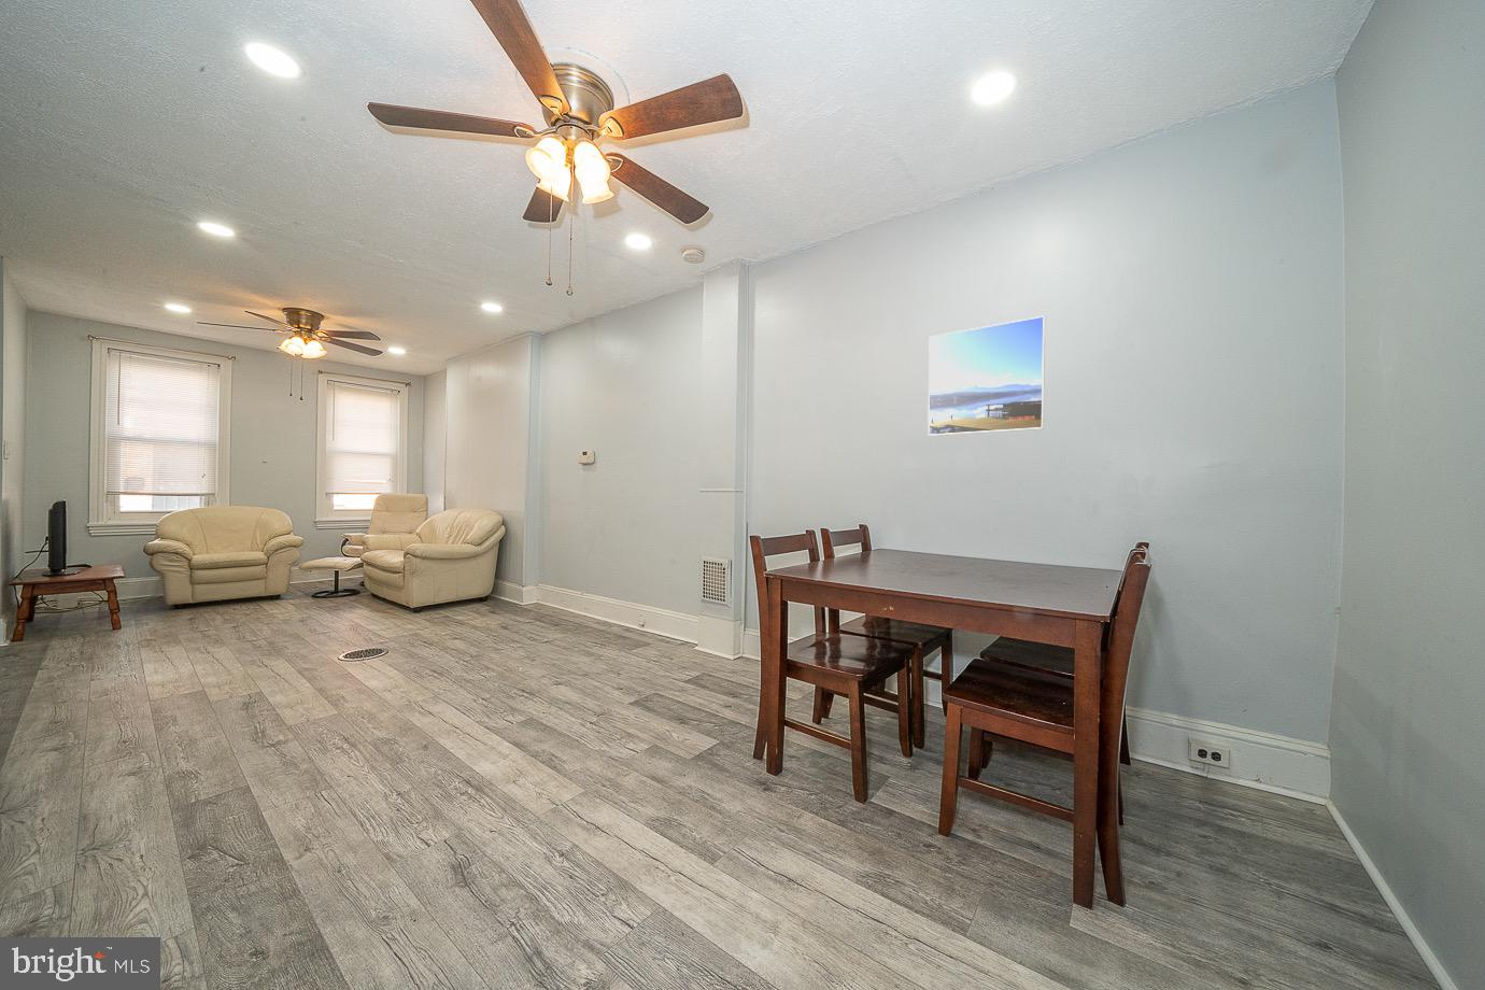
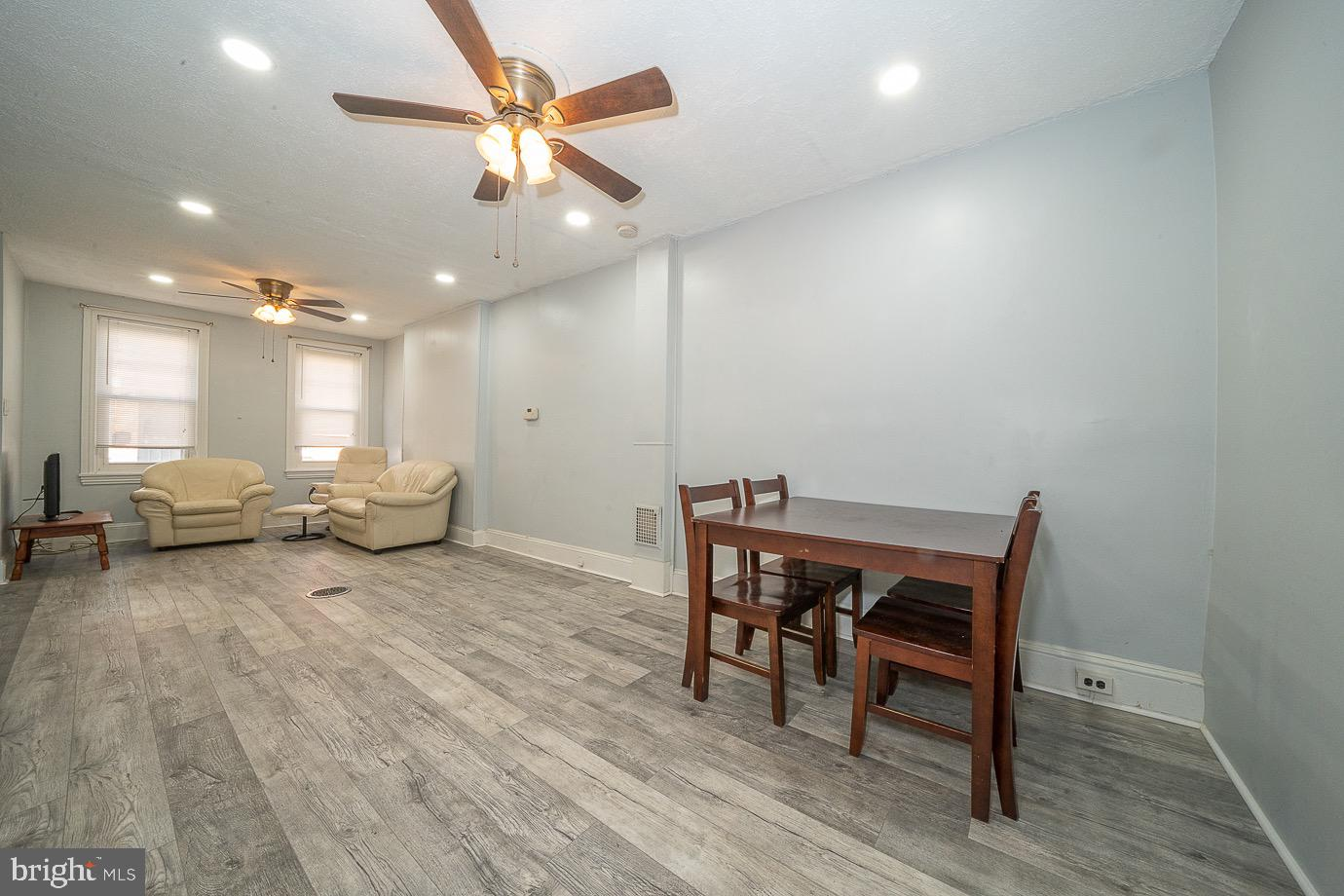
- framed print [927,315,1046,436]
